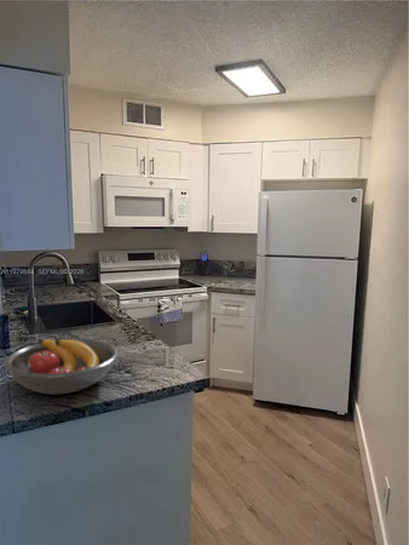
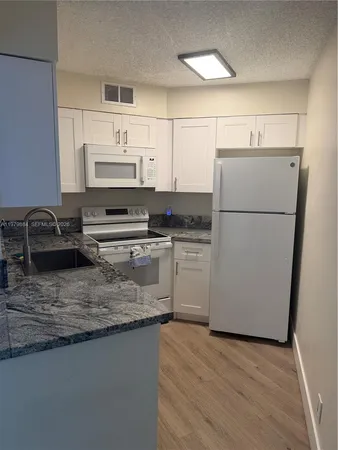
- fruit bowl [4,338,119,395]
